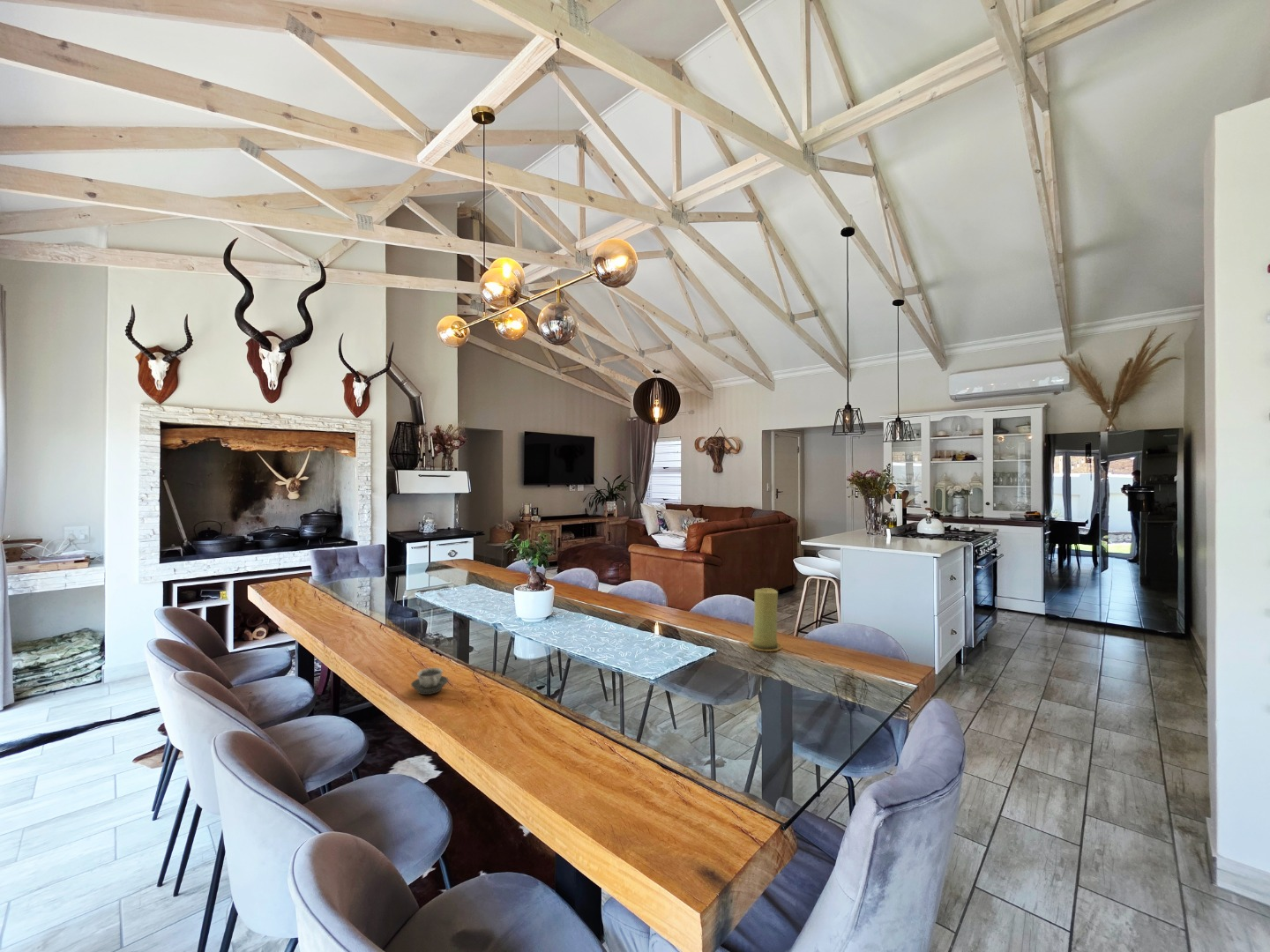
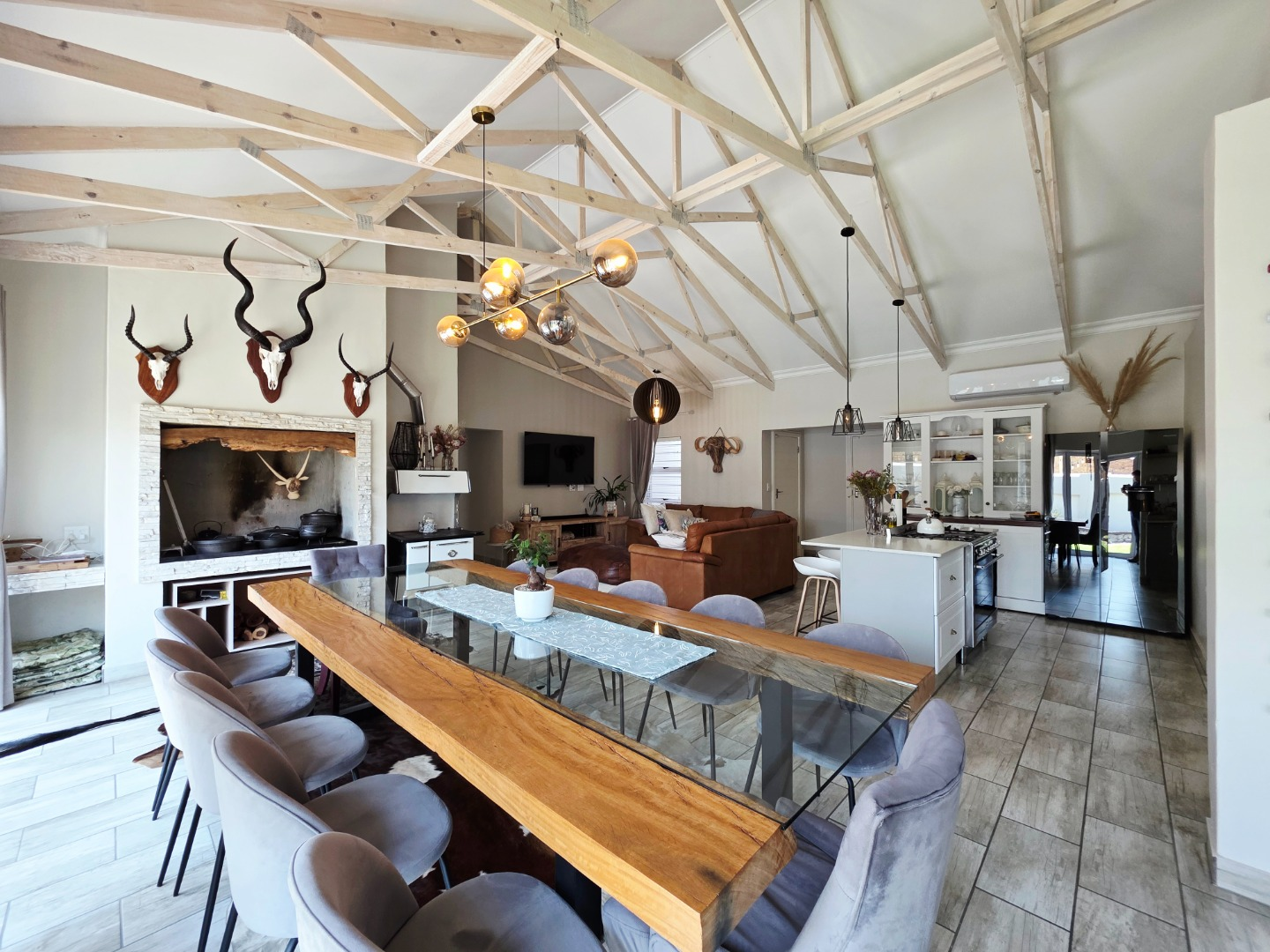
- cup [410,667,449,695]
- candle [748,587,782,652]
